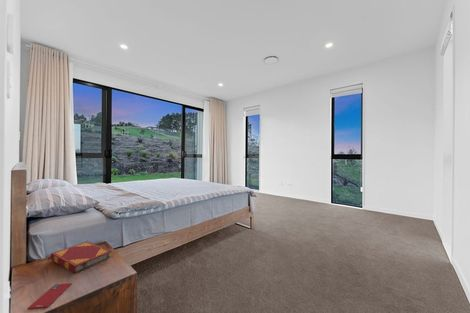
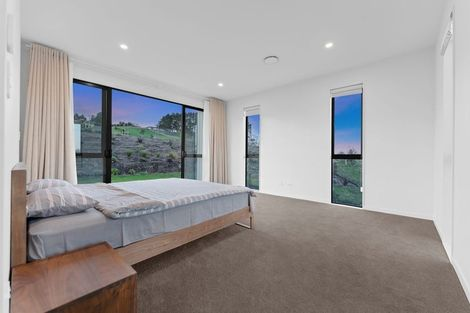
- smartphone [26,282,73,310]
- hardback book [49,240,113,274]
